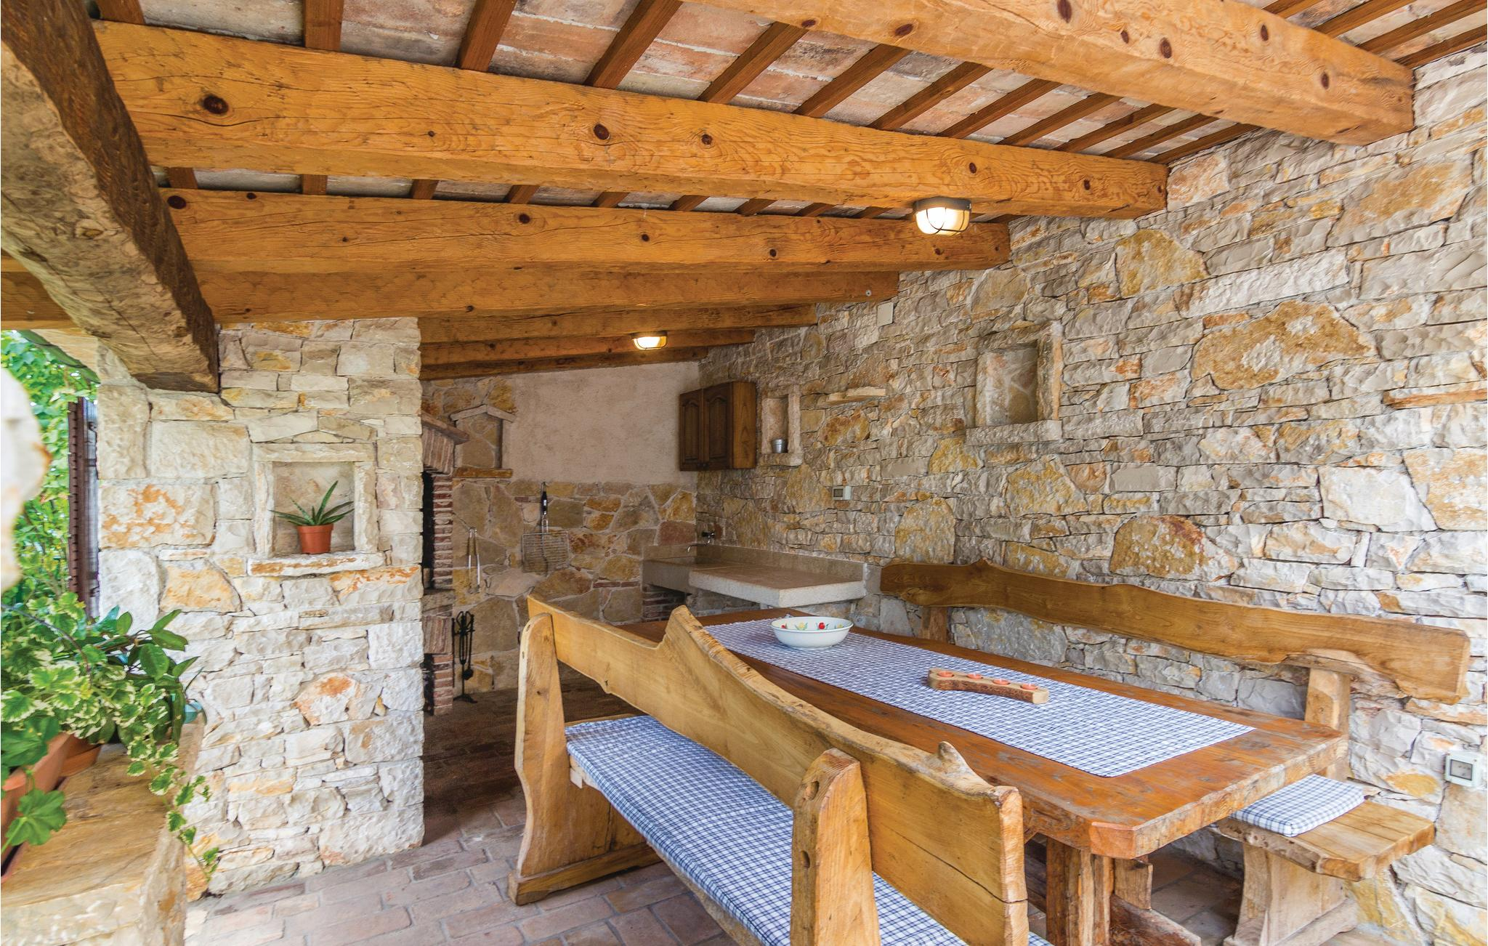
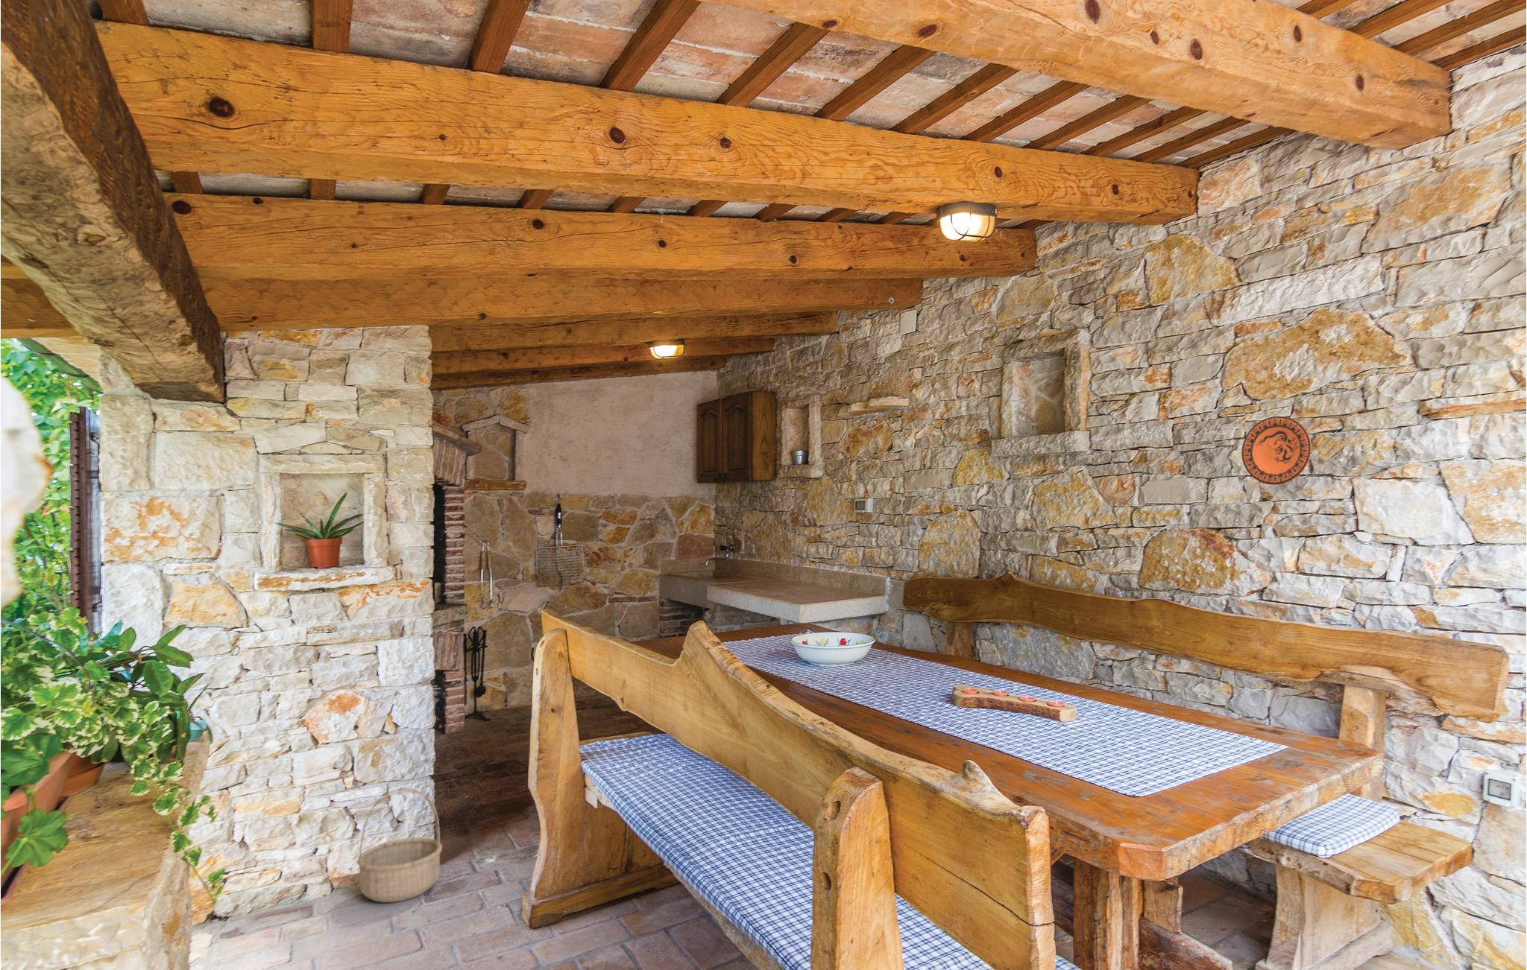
+ basket [356,788,443,903]
+ decorative plate [1241,416,1312,486]
